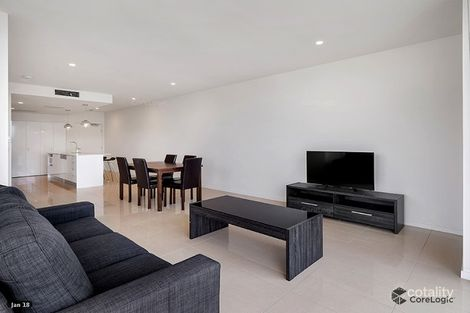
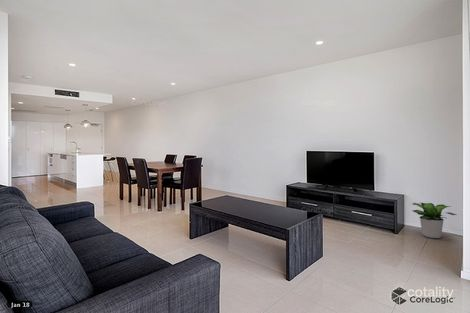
+ potted plant [411,201,458,239]
